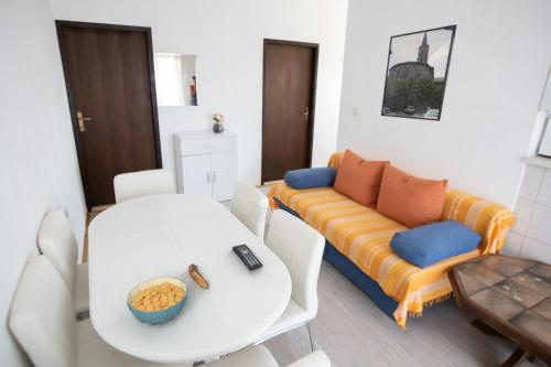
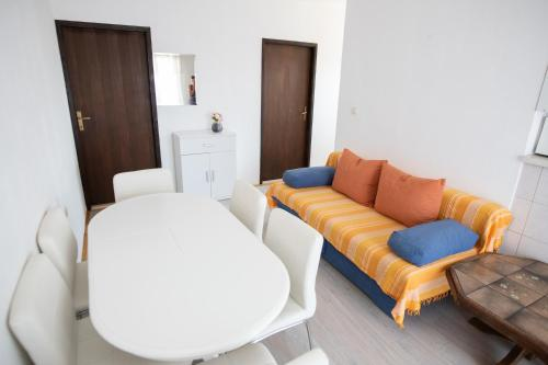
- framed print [380,23,457,122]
- remote control [231,244,263,271]
- banana [187,263,209,290]
- cereal bowl [126,277,188,326]
